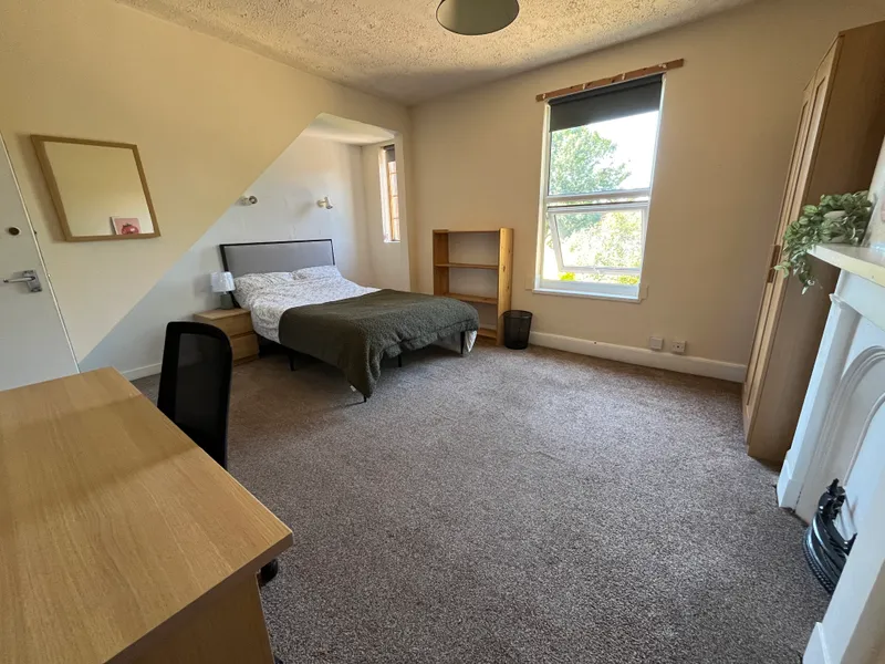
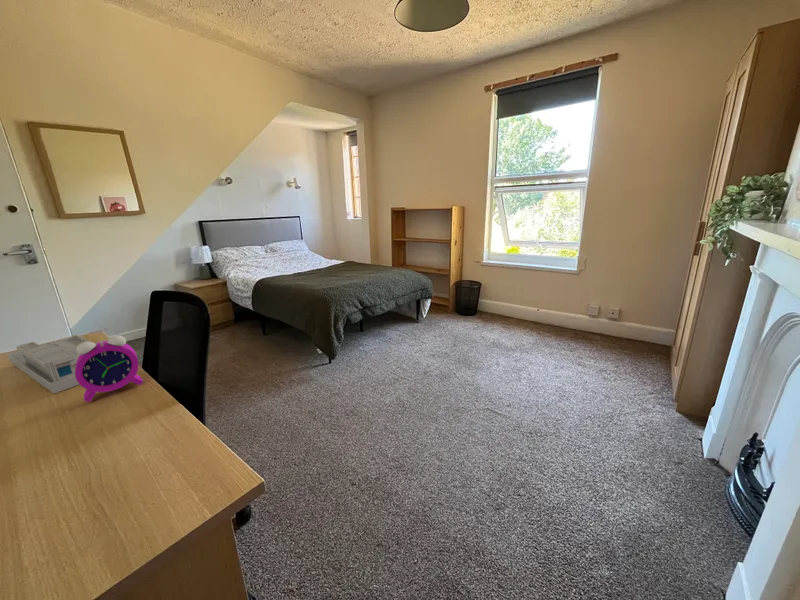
+ alarm clock [75,328,144,403]
+ desk organizer [6,334,92,394]
